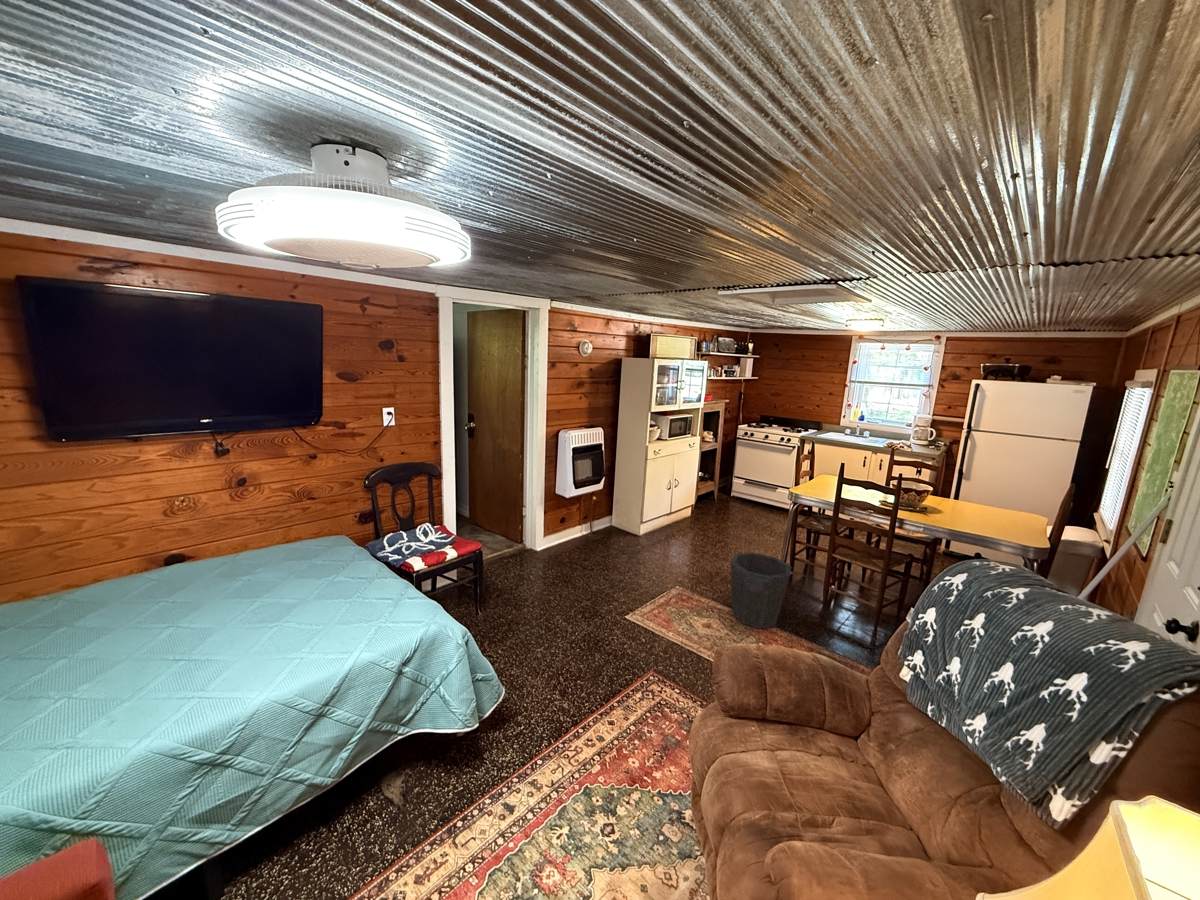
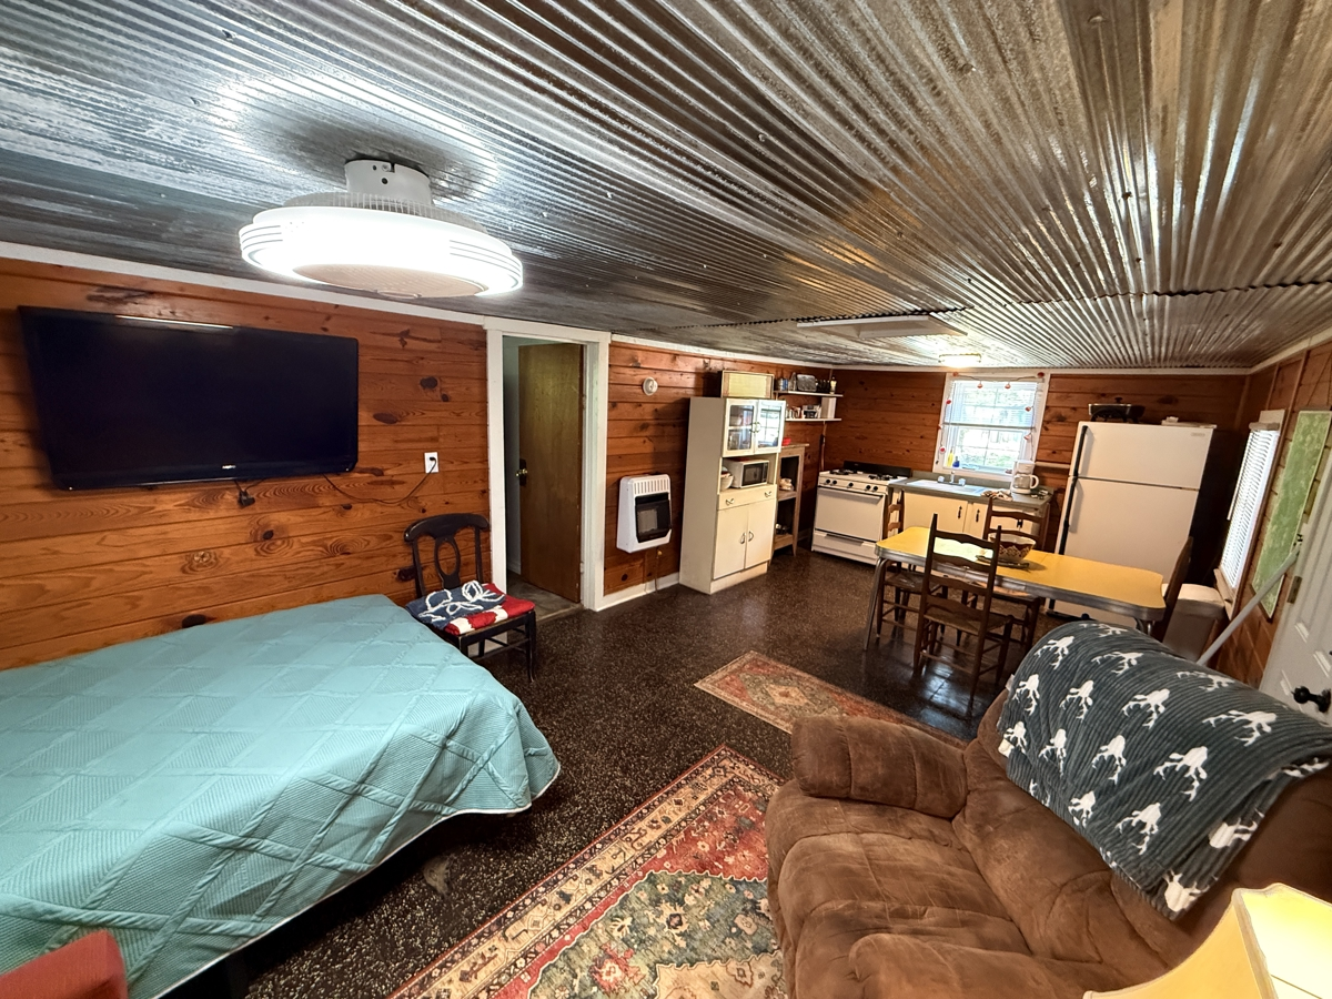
- waste bin [729,552,792,630]
